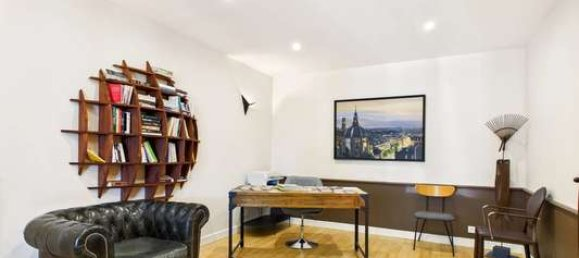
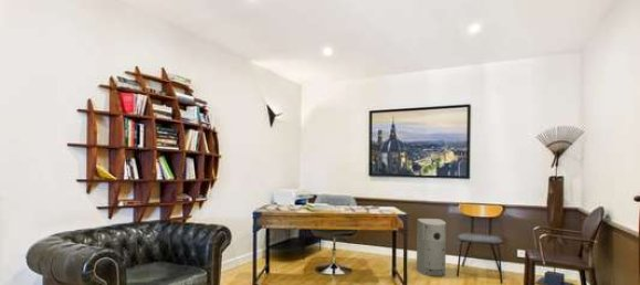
+ air purifier [416,218,447,276]
